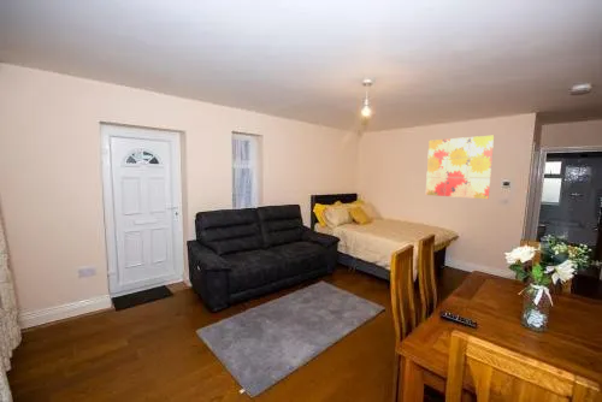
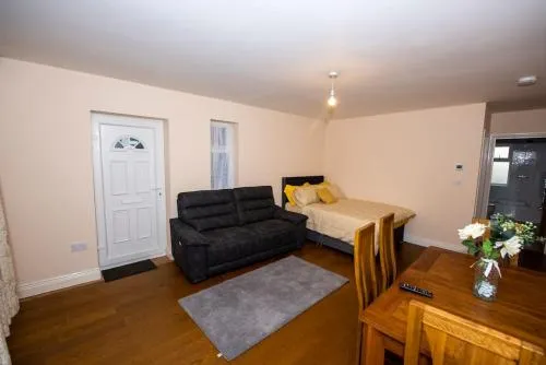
- wall art [425,135,495,200]
